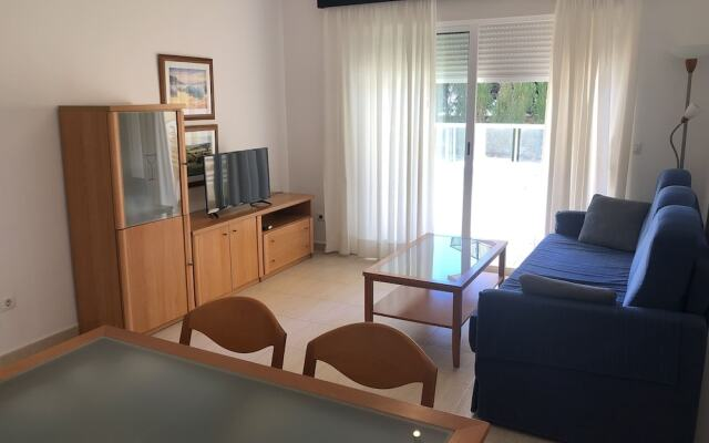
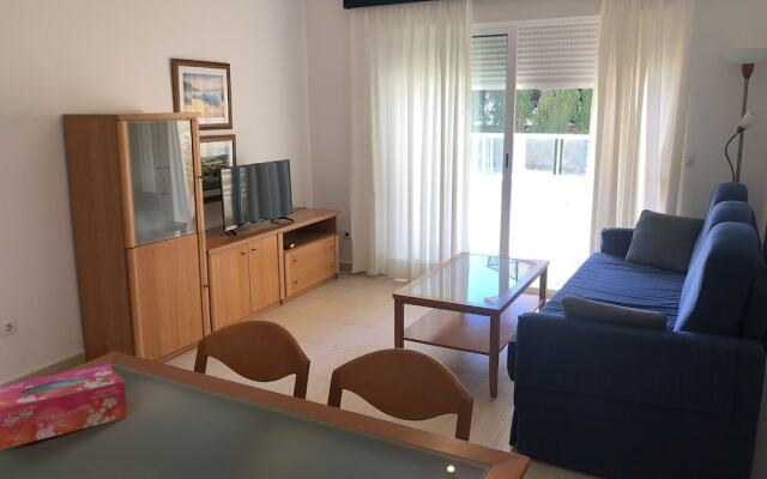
+ tissue box [0,363,128,451]
